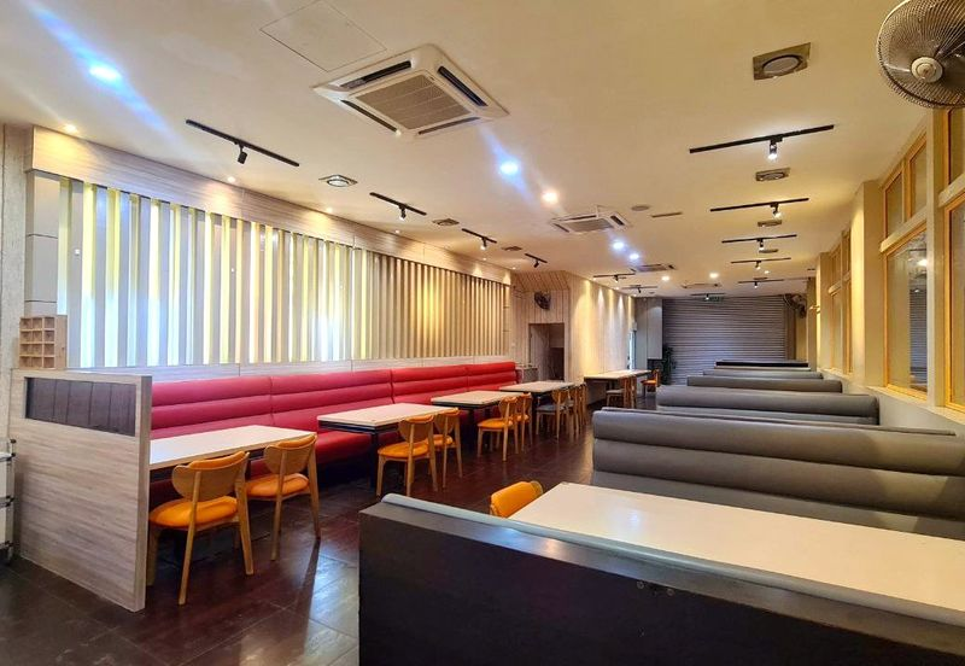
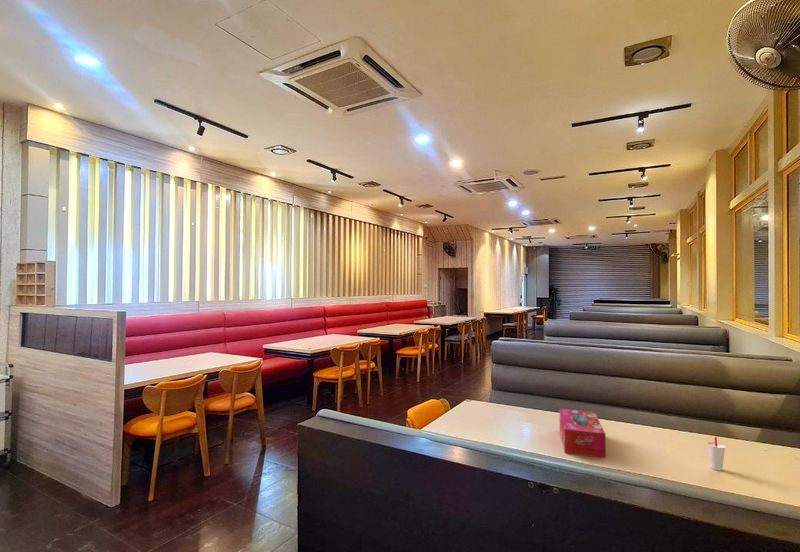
+ tissue box [559,407,607,459]
+ cup [707,436,726,472]
